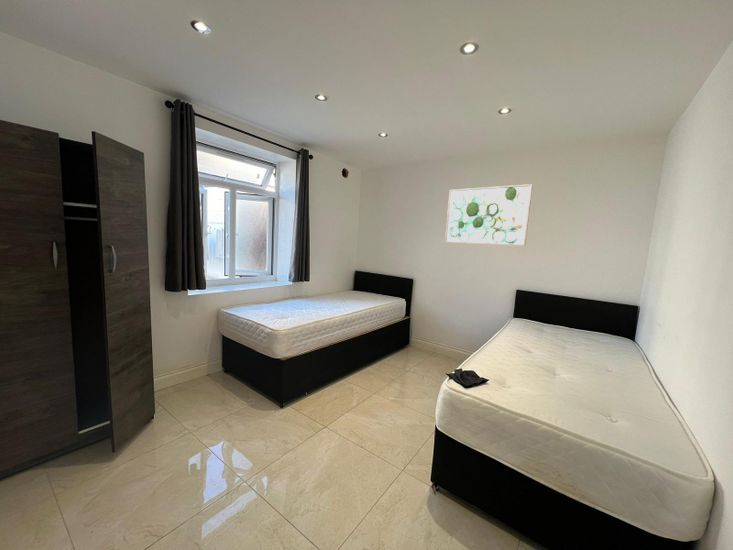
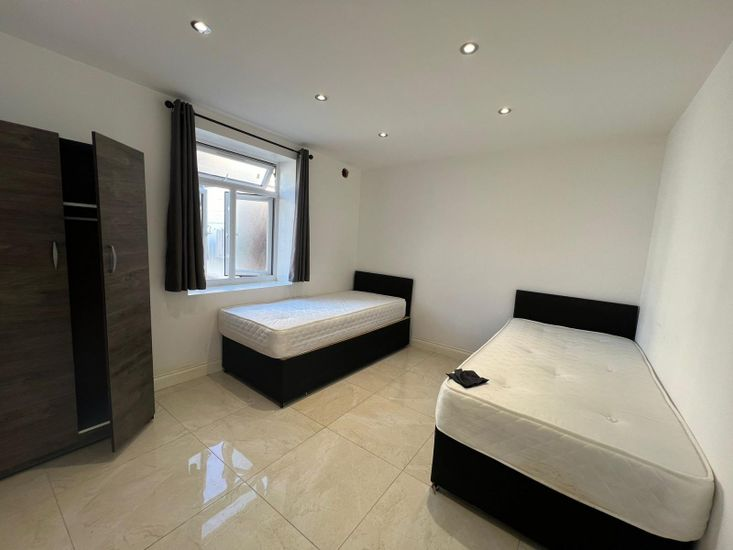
- wall art [444,183,533,247]
